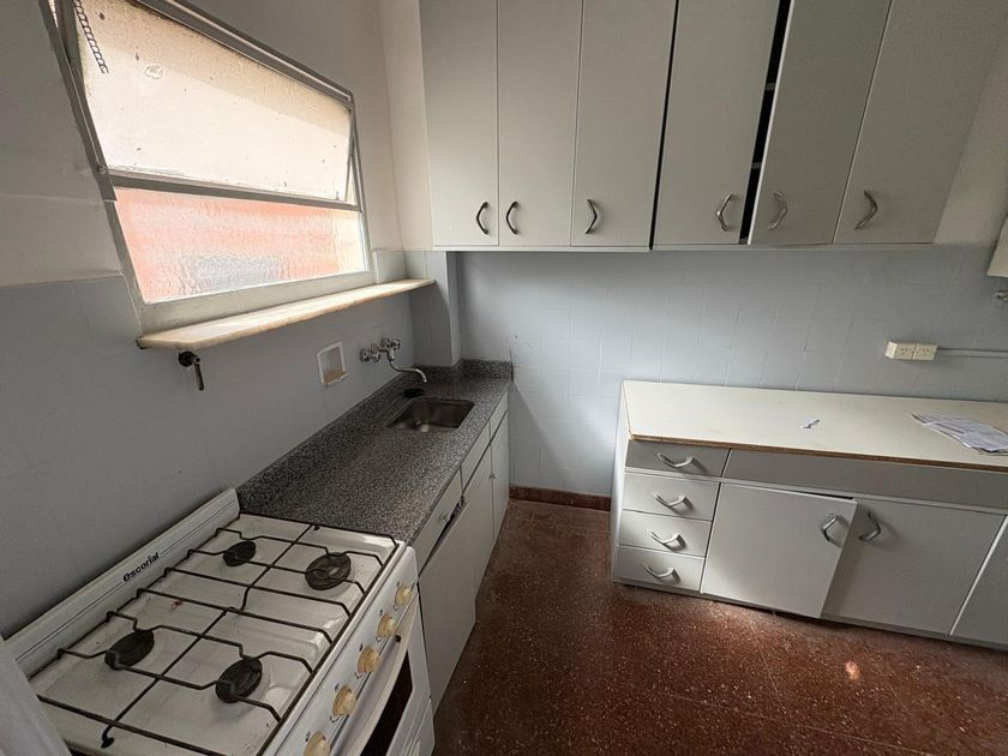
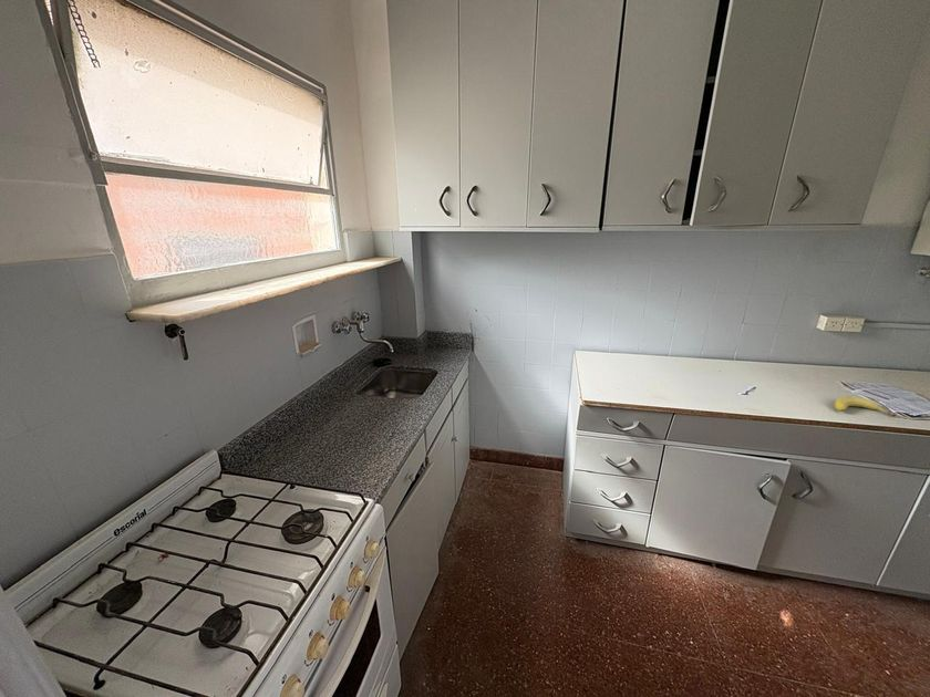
+ fruit [834,395,897,418]
